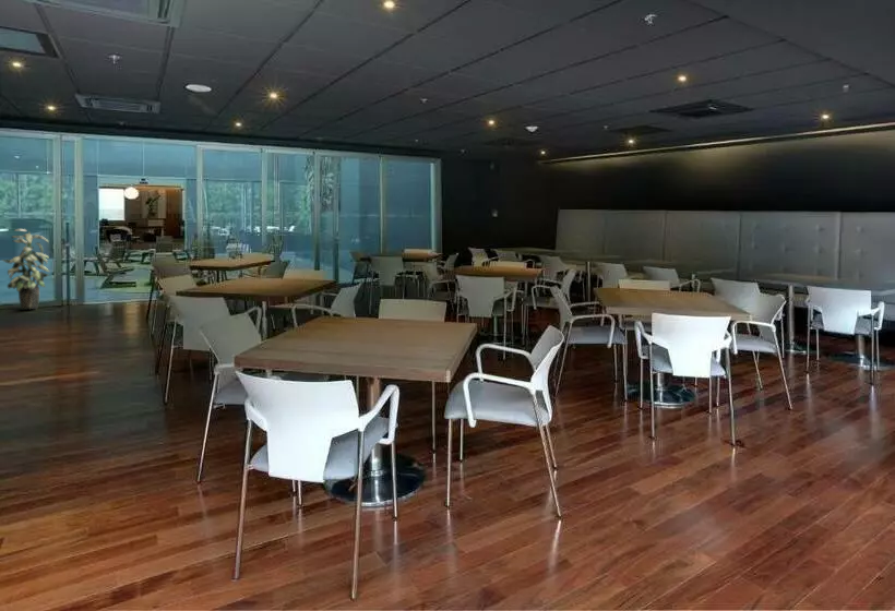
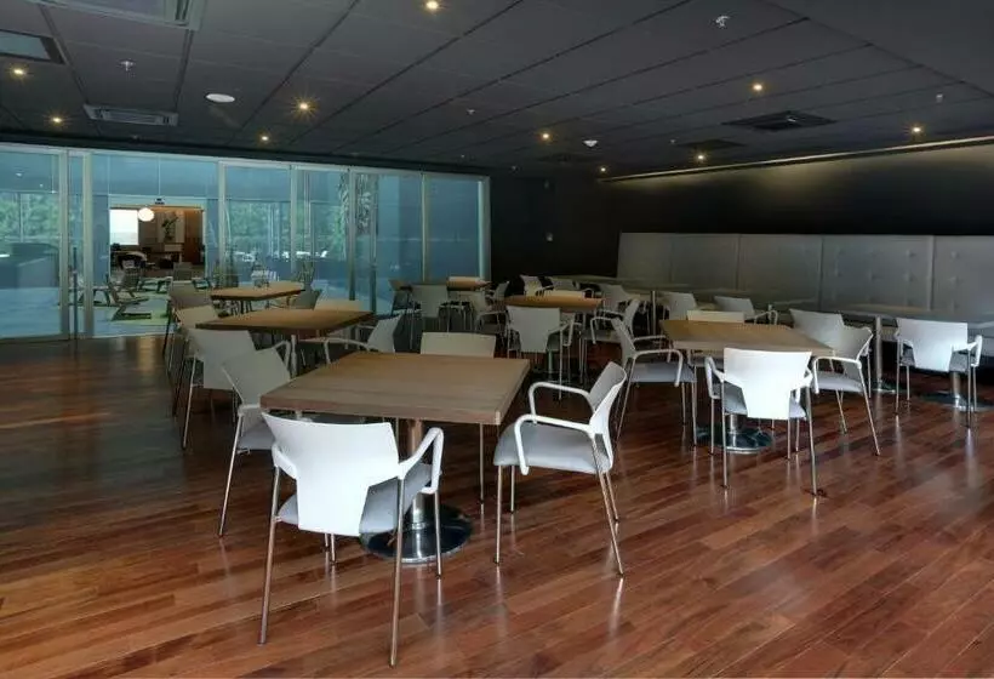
- indoor plant [1,228,51,311]
